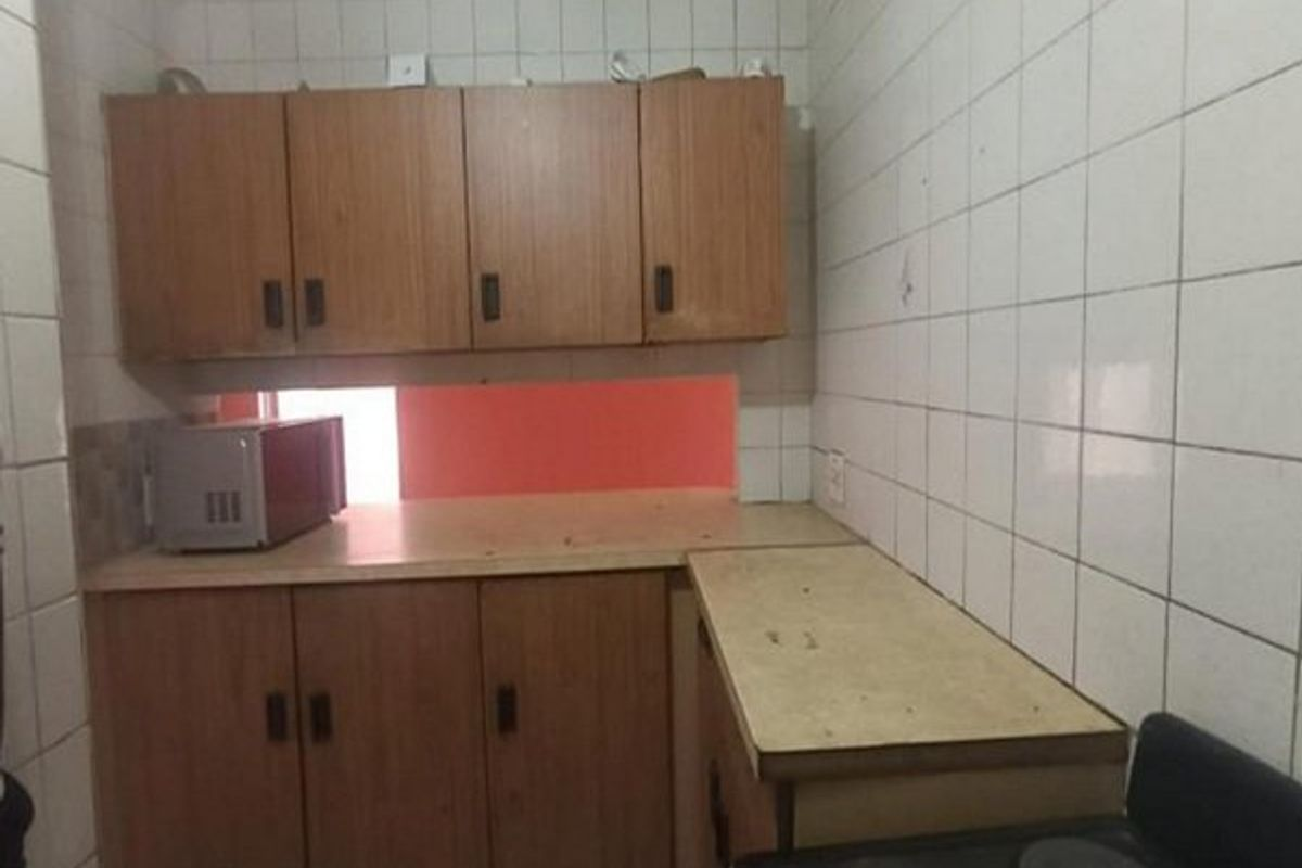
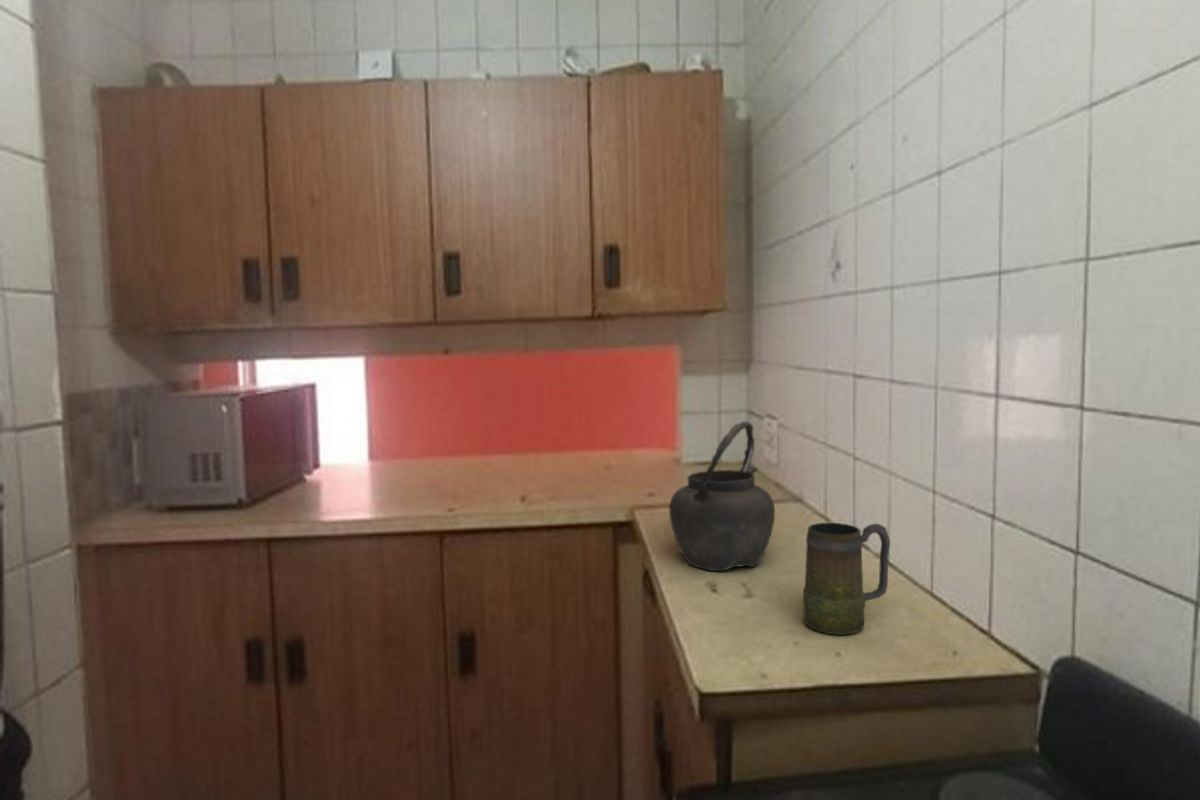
+ mug [802,522,891,636]
+ kettle [668,420,776,572]
